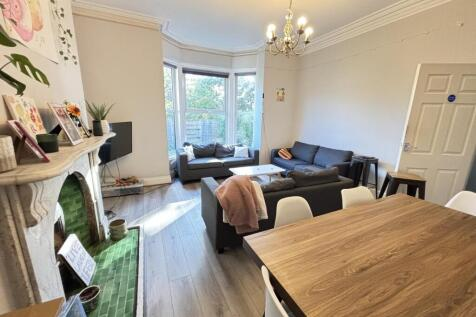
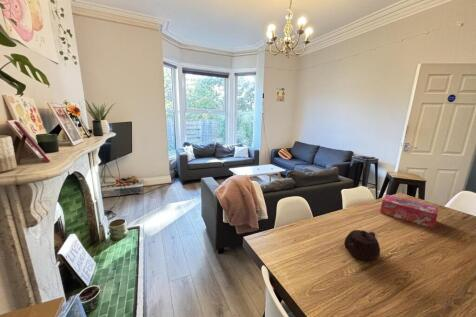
+ tissue box [379,194,439,230]
+ teapot [343,229,381,261]
